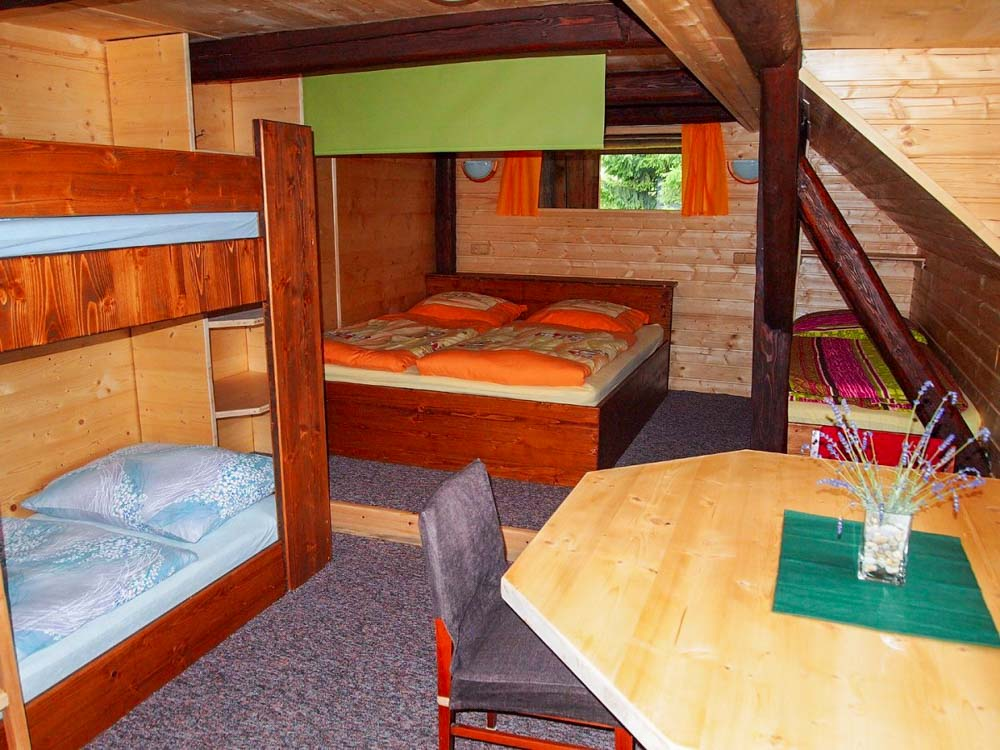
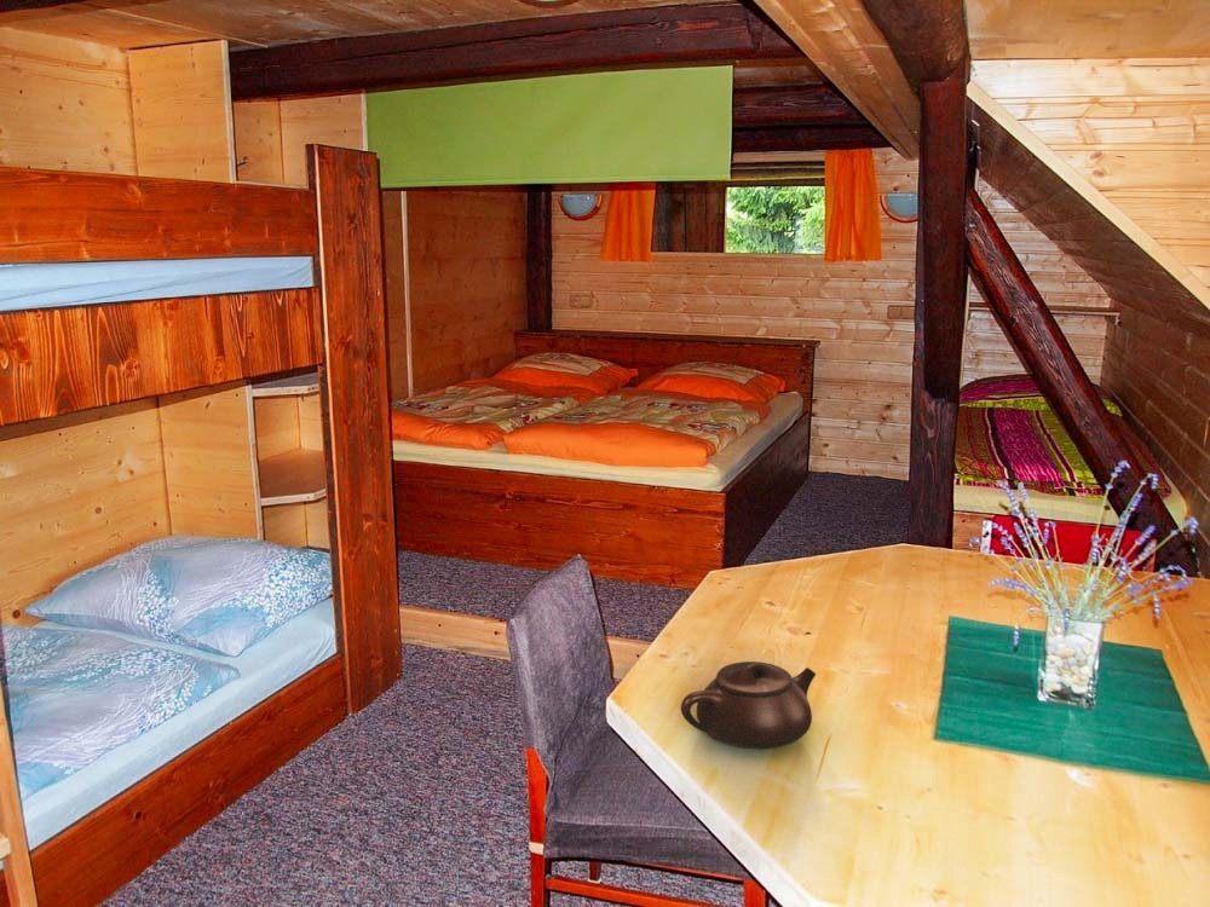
+ teapot [680,660,817,750]
